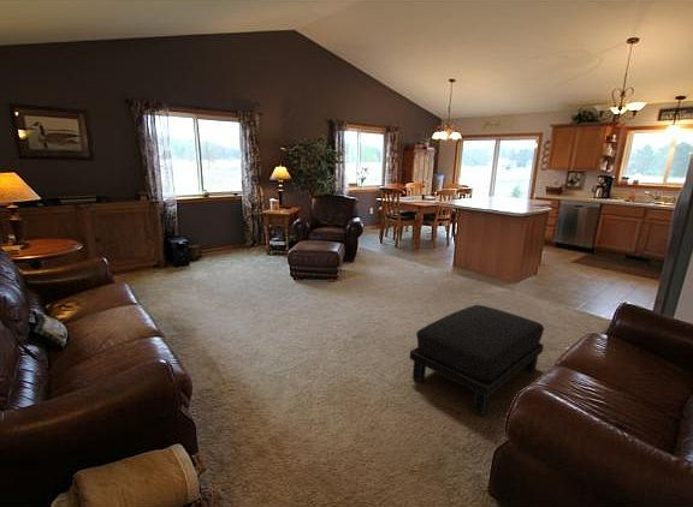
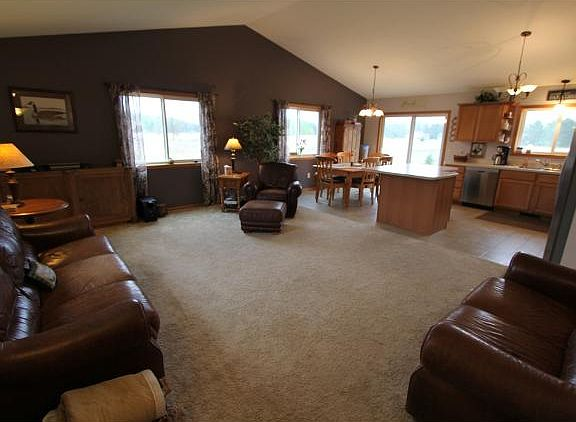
- ottoman [409,304,545,417]
